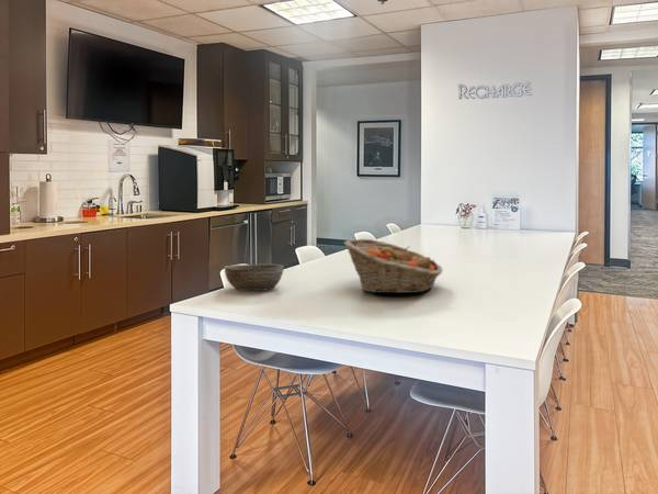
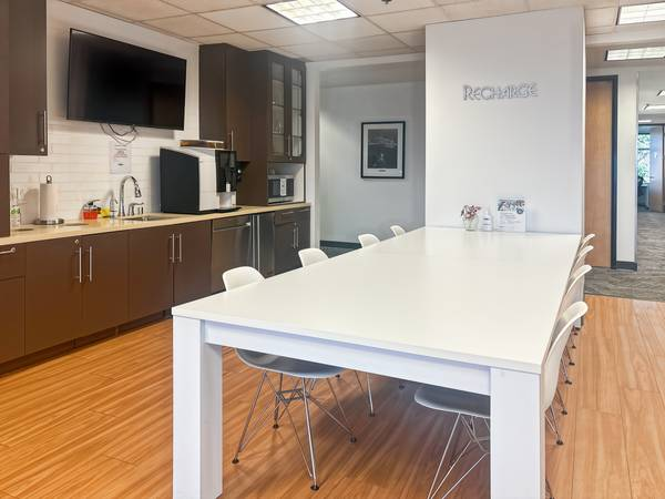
- bowl [223,262,285,292]
- fruit basket [343,238,444,294]
